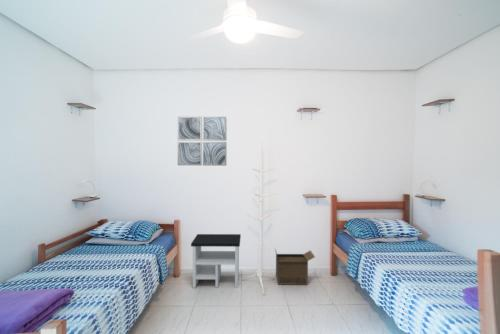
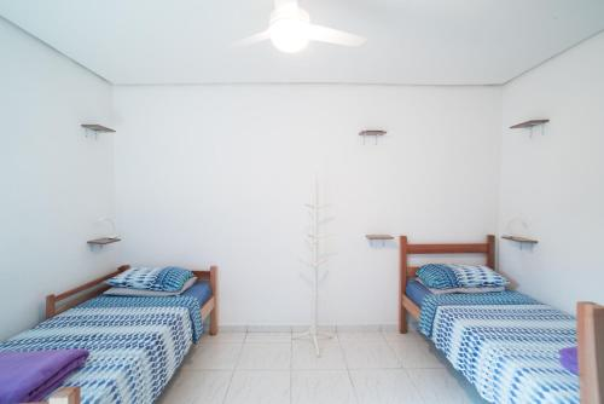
- wall art [176,115,228,167]
- side table [190,233,242,289]
- cardboard box [274,248,316,286]
